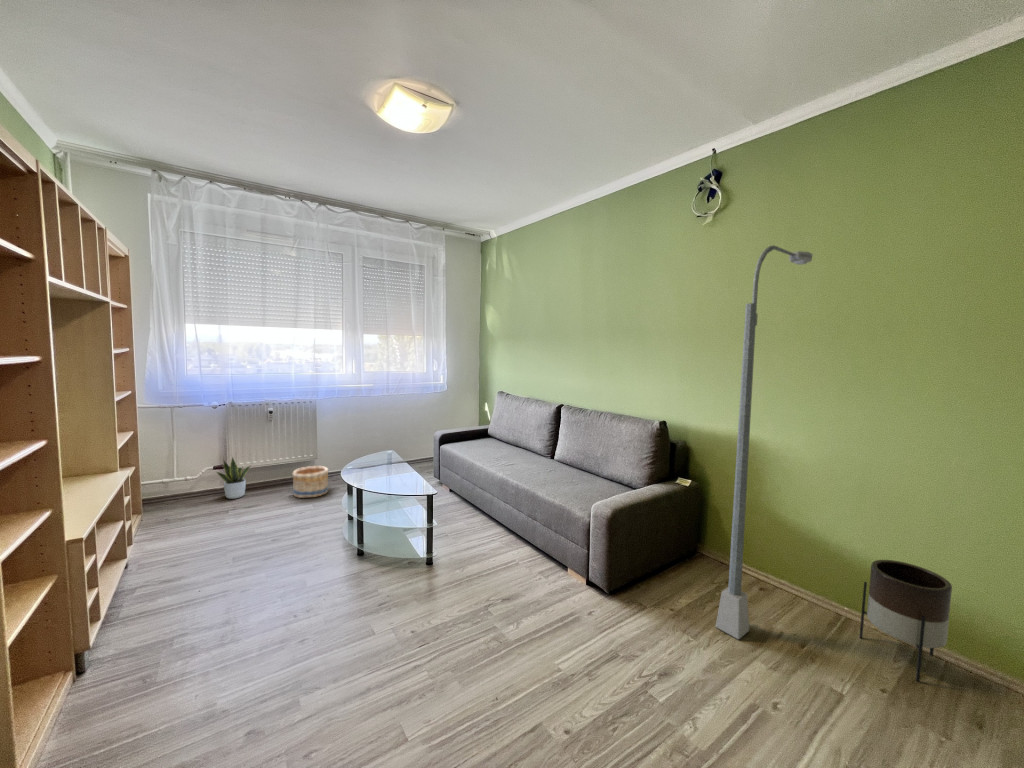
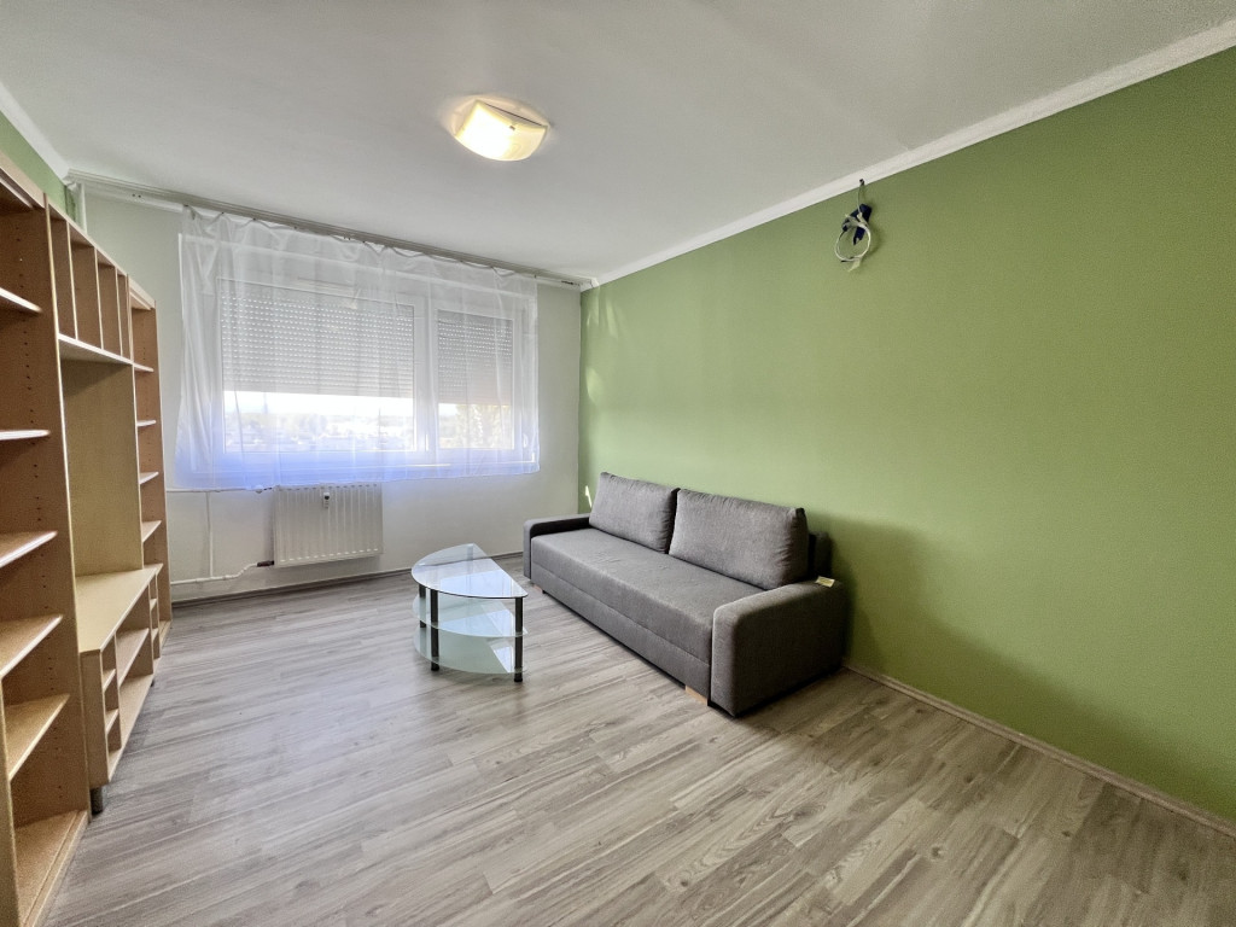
- planter [859,559,953,683]
- floor lamp [715,244,813,640]
- potted plant [216,455,252,500]
- basket [291,465,329,499]
